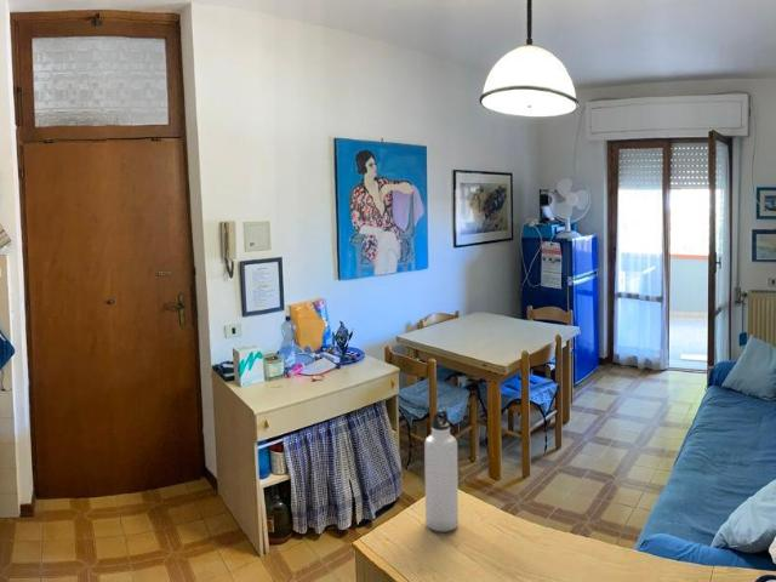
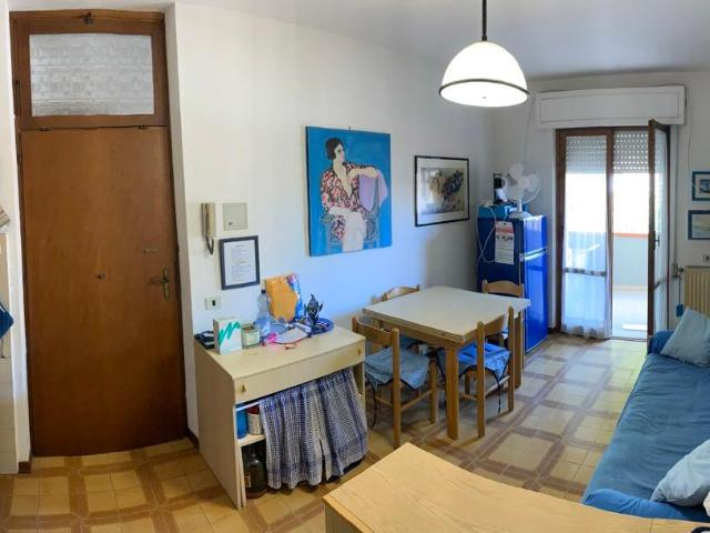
- water bottle [423,409,460,532]
